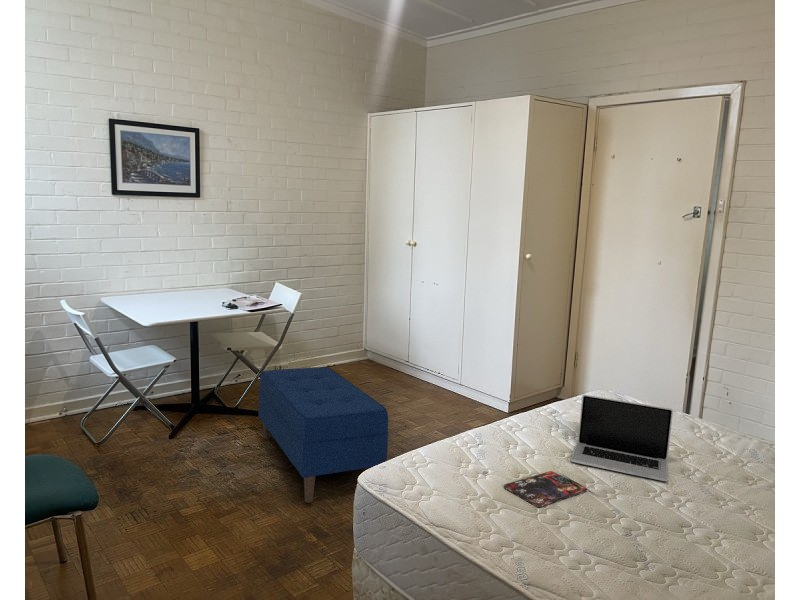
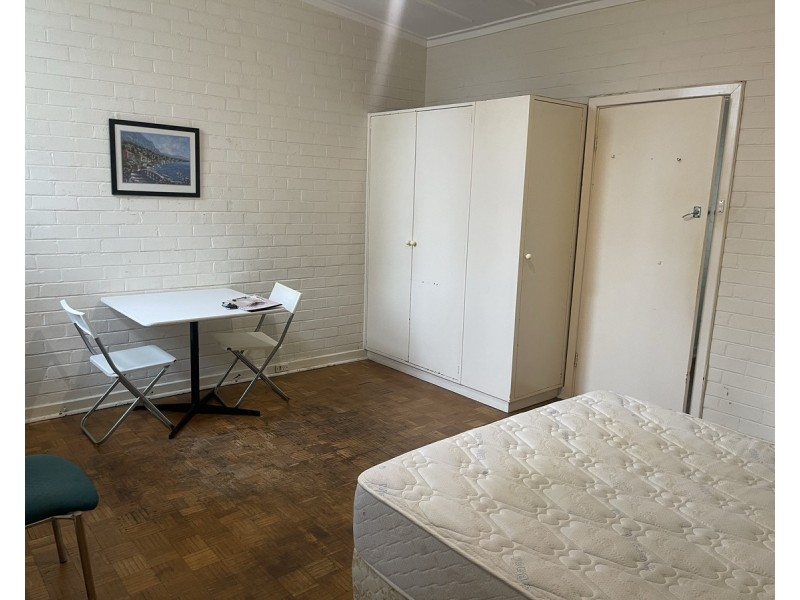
- laptop [570,394,674,482]
- bench [258,366,389,504]
- book [503,470,588,509]
